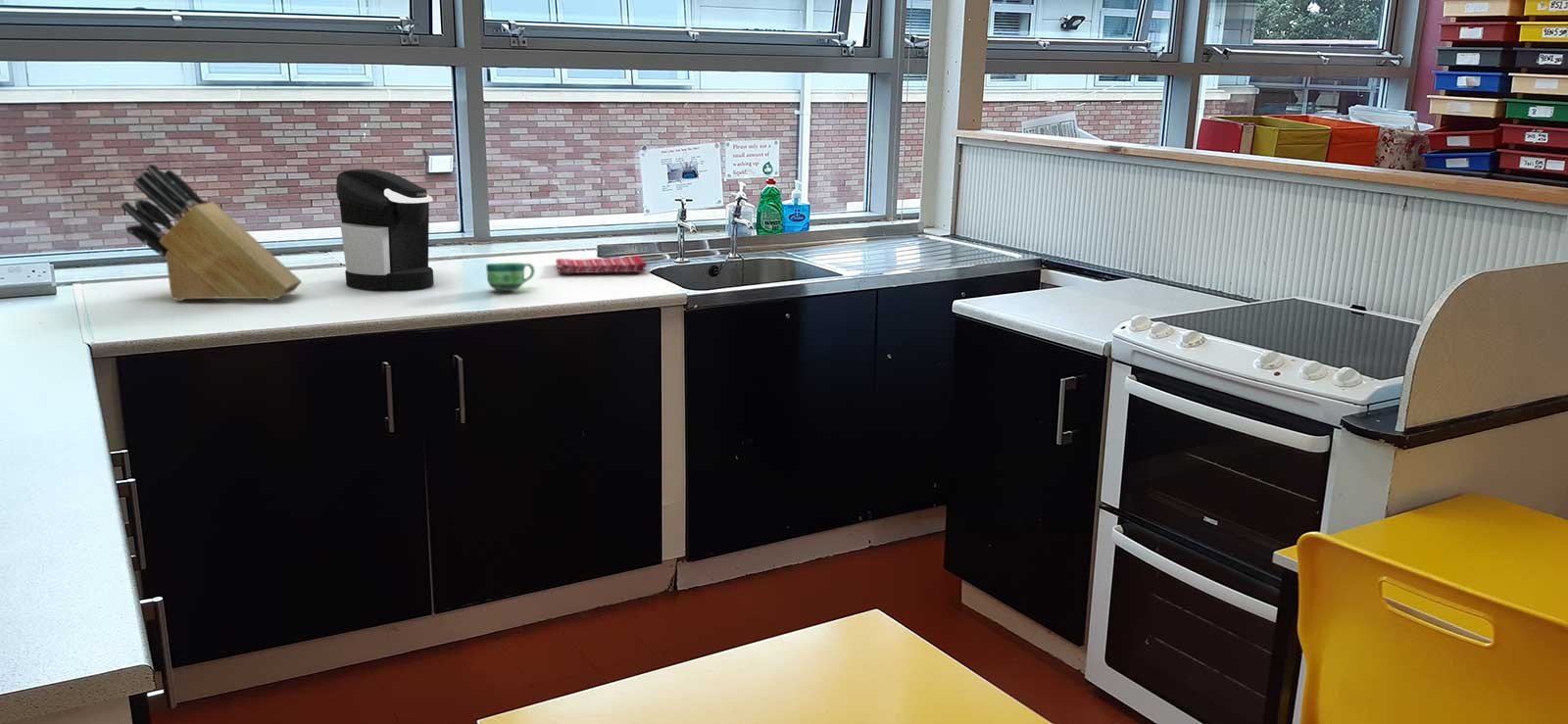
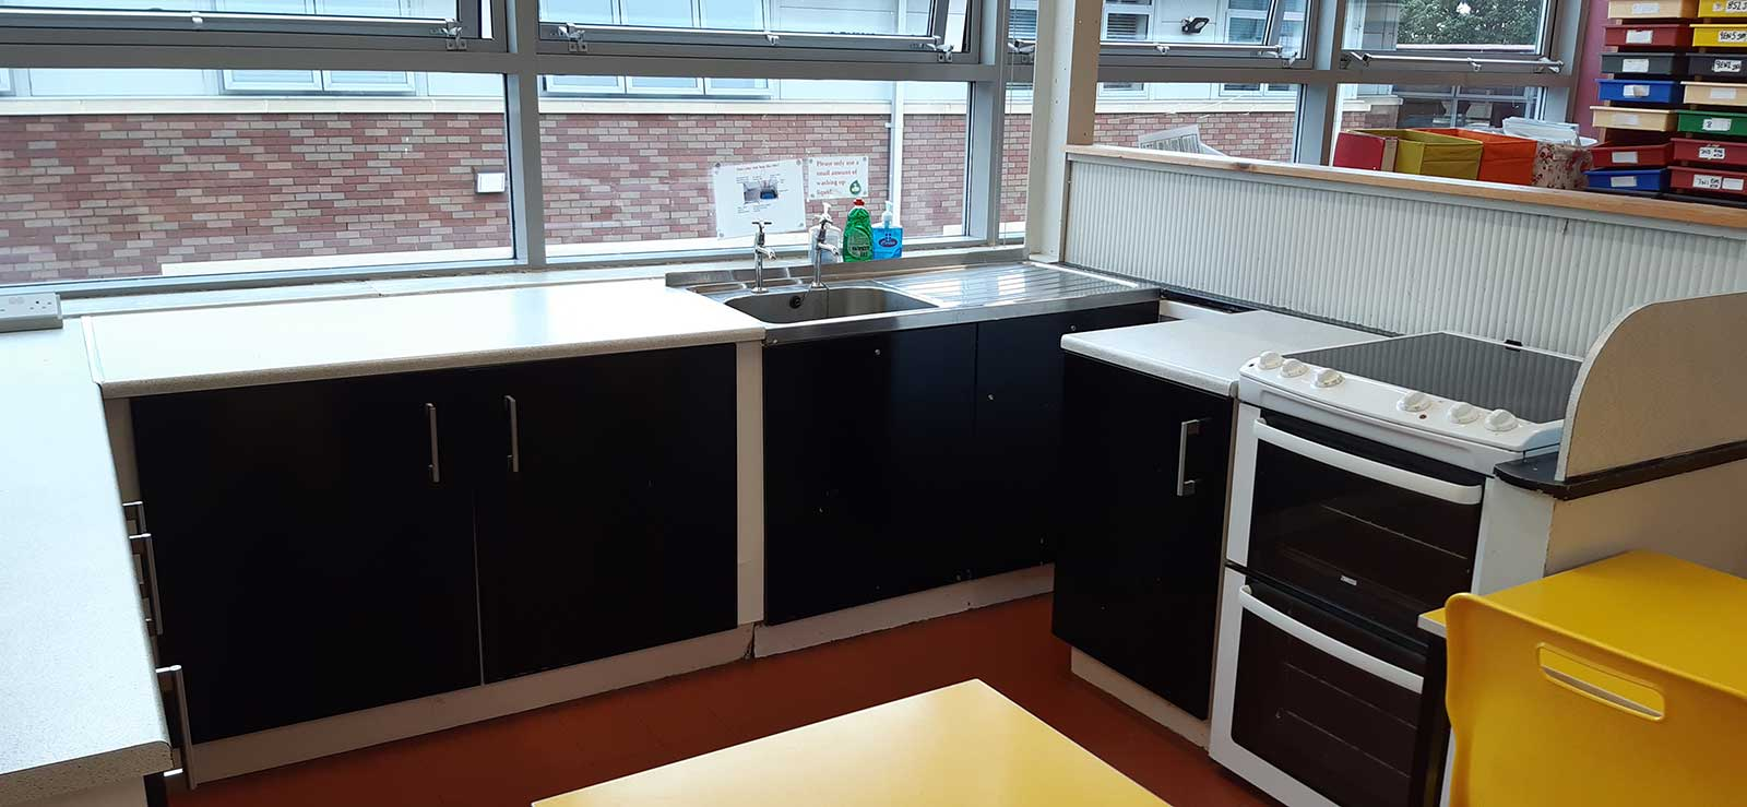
- knife block [120,163,303,302]
- coffee maker [335,168,435,290]
- dish towel [555,255,648,274]
- cup [485,262,536,291]
